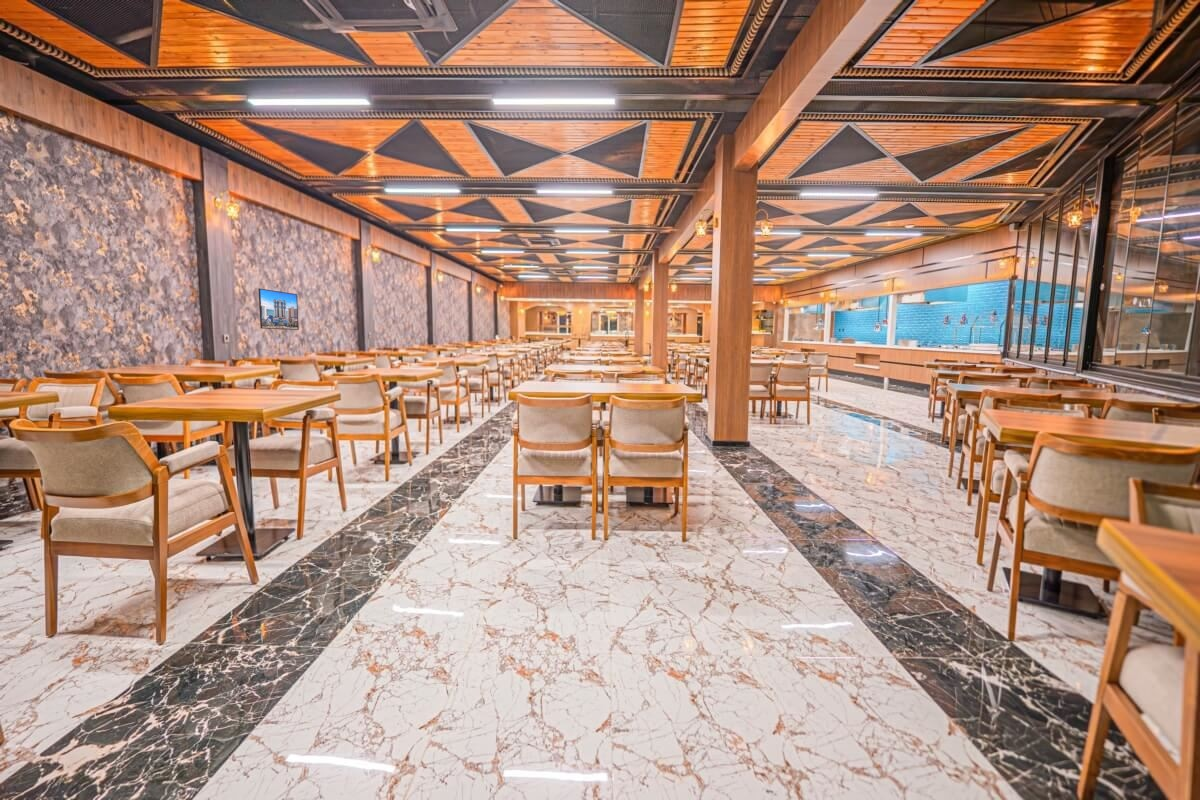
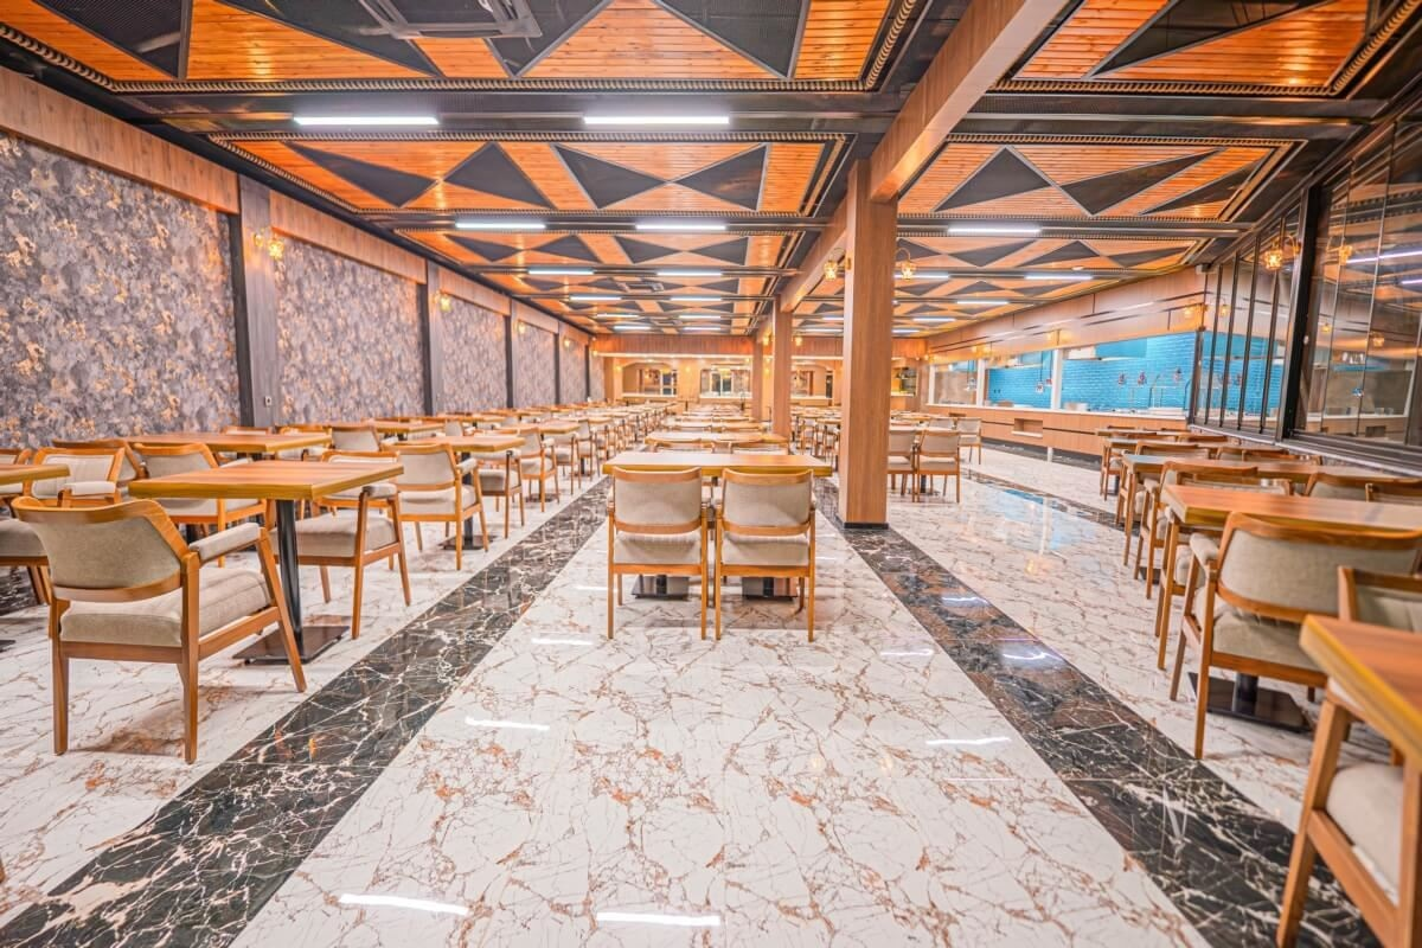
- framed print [257,287,300,331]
